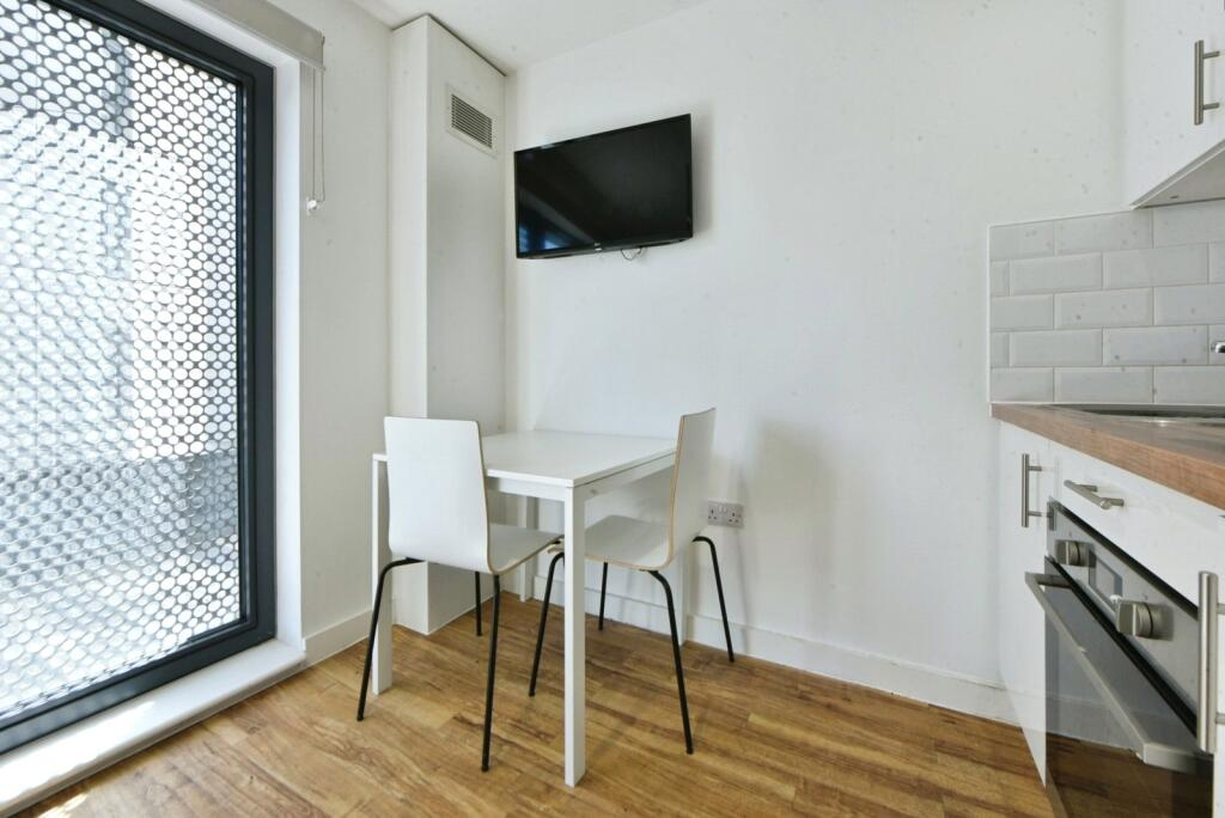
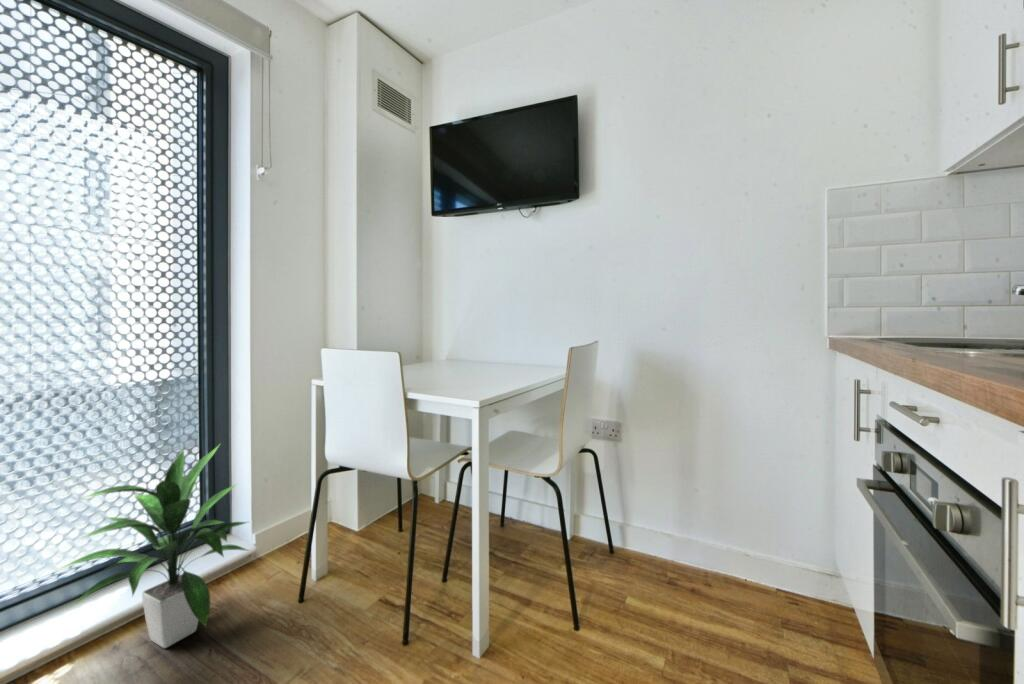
+ indoor plant [55,444,252,649]
